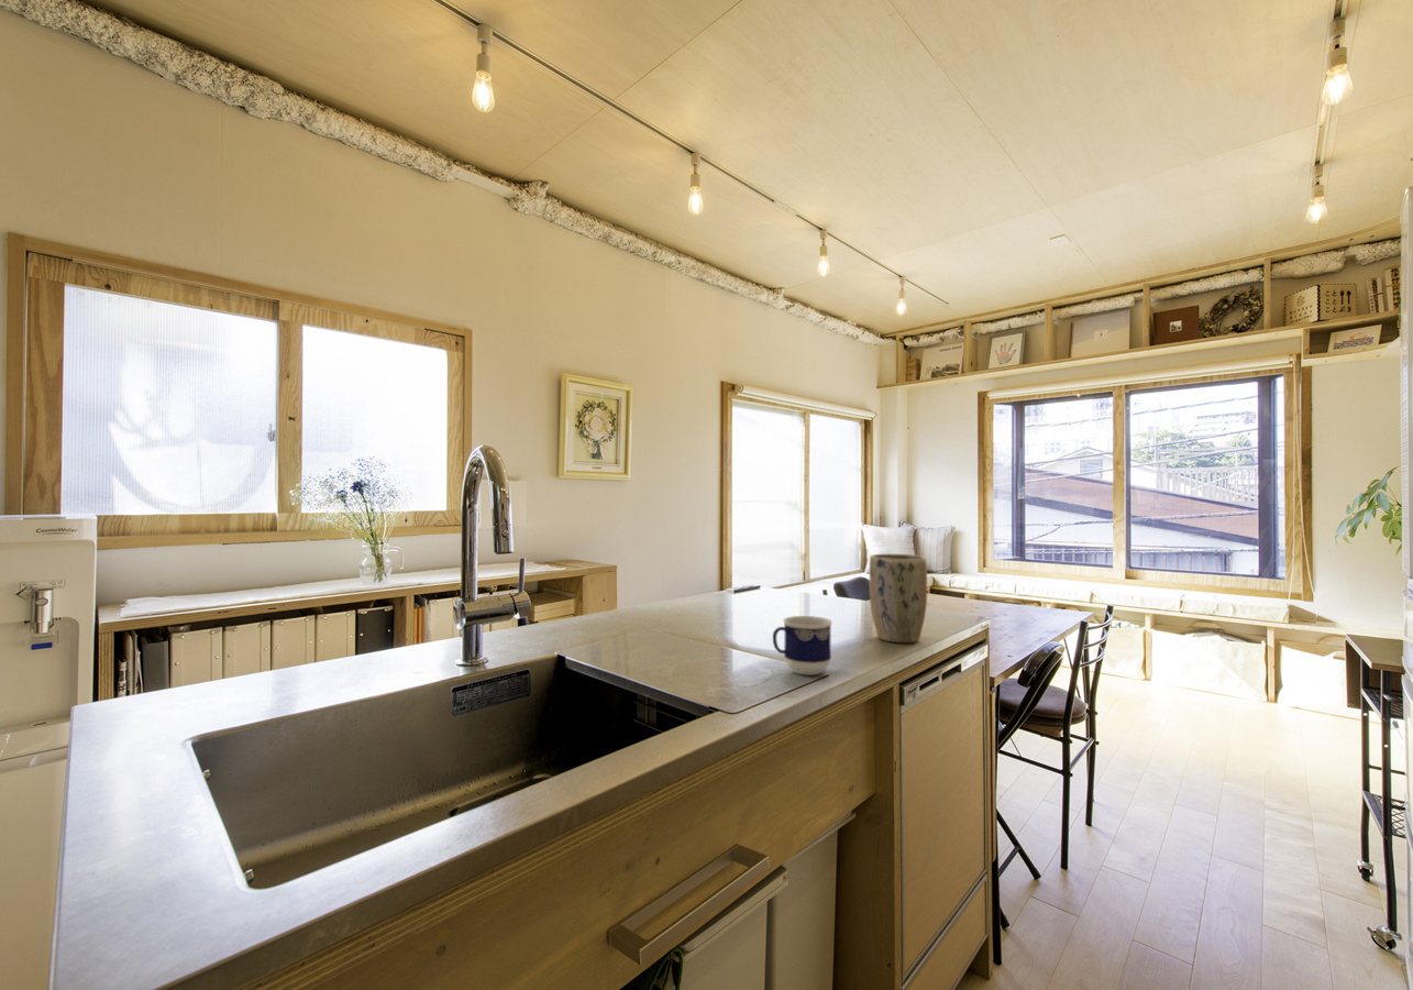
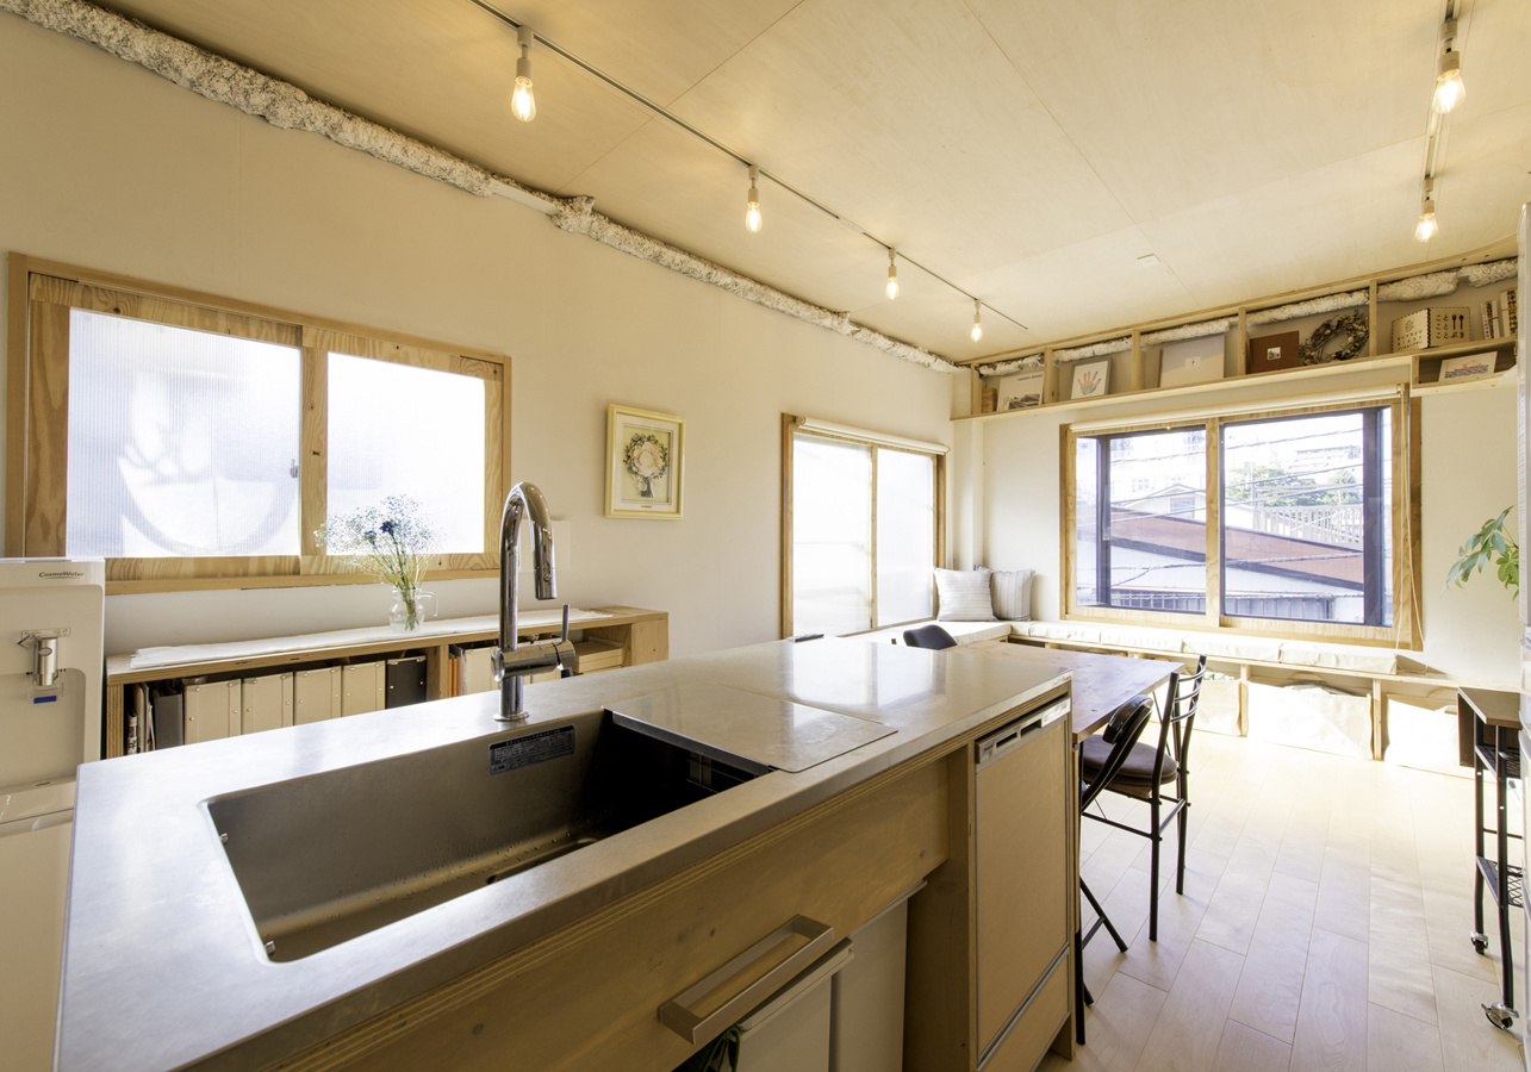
- plant pot [869,552,928,644]
- cup [772,615,834,675]
